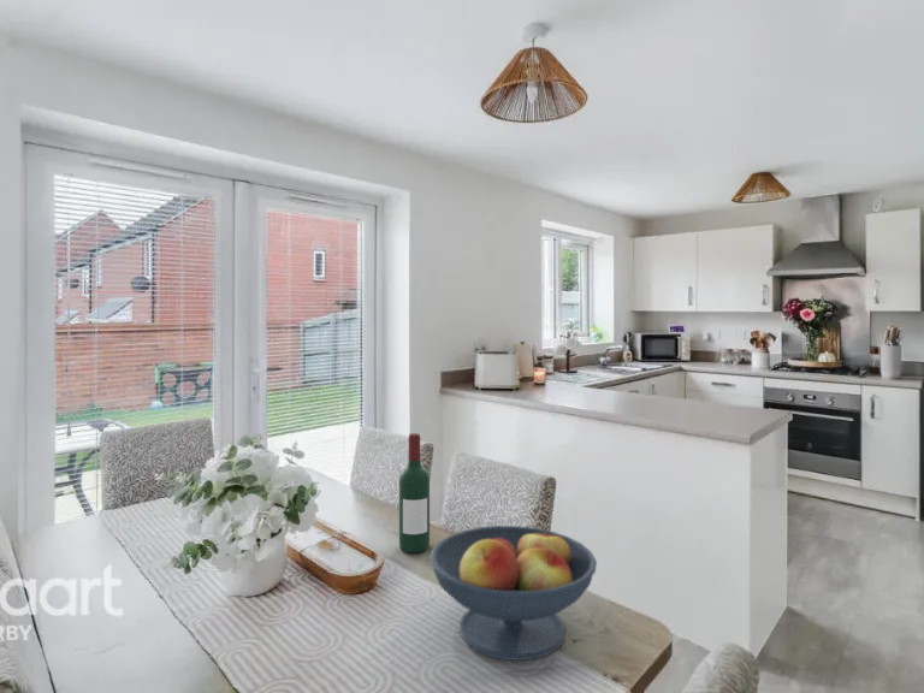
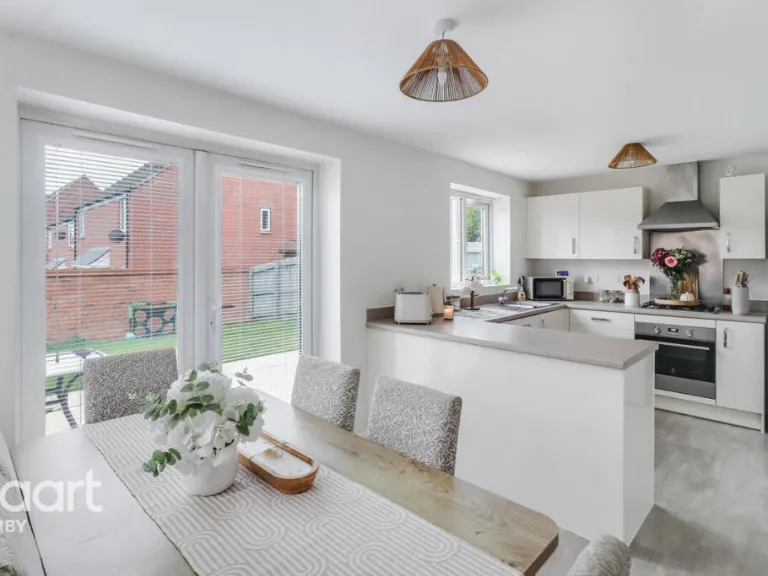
- wine bottle [398,432,431,553]
- fruit bowl [428,525,598,662]
